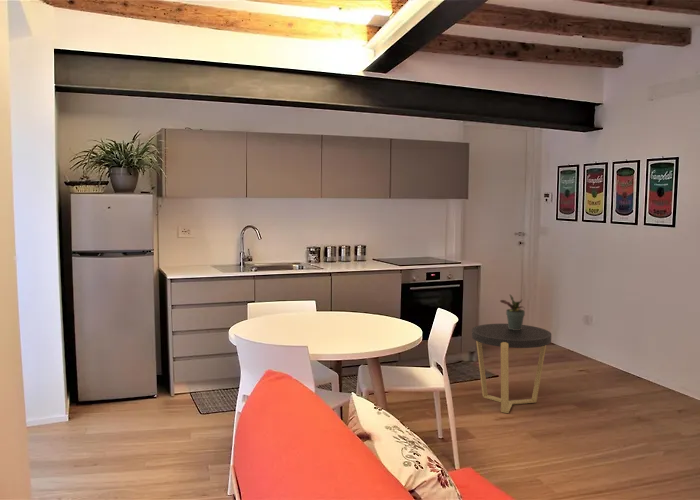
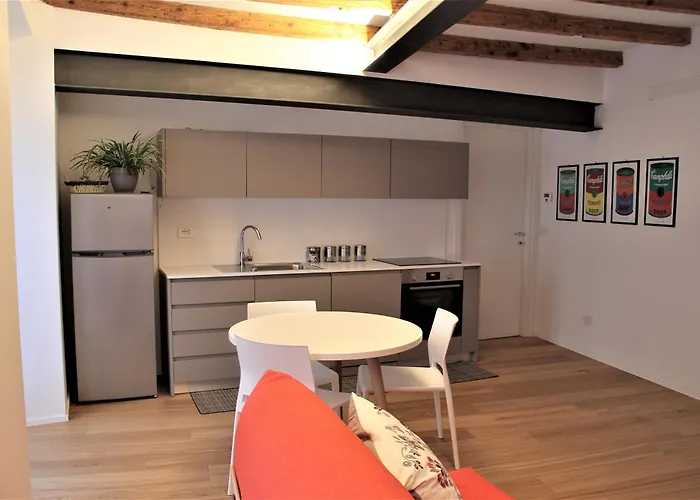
- potted plant [499,294,526,330]
- side table [471,323,552,414]
